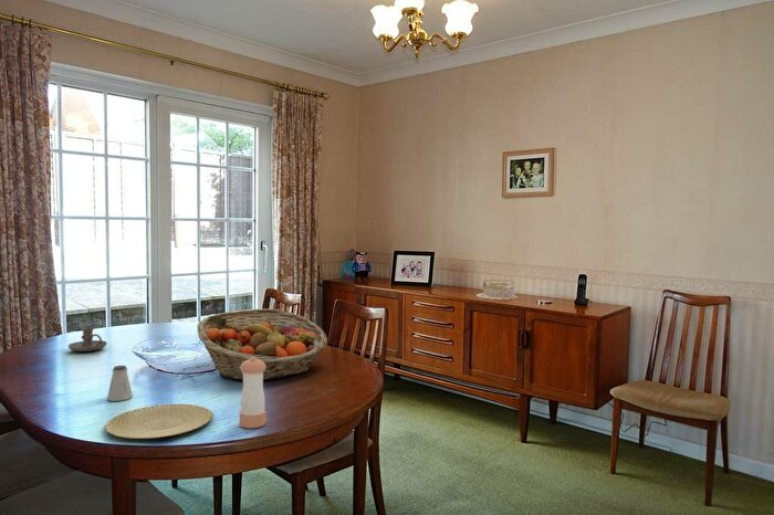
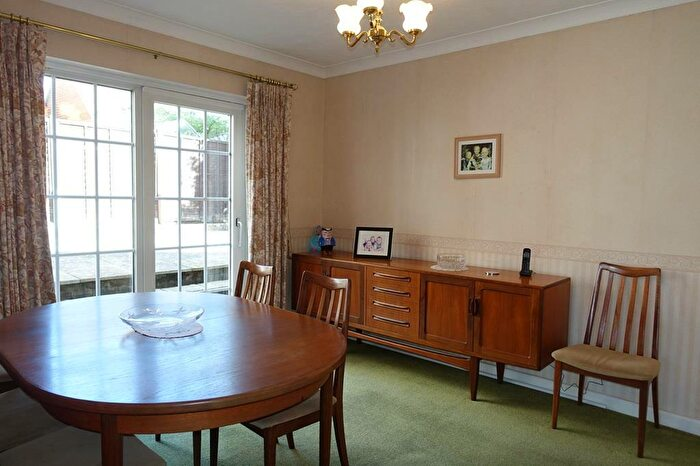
- saltshaker [106,365,134,402]
- plate [104,402,213,440]
- candle holder [67,326,108,353]
- pepper shaker [239,357,266,429]
- fruit basket [196,308,328,381]
